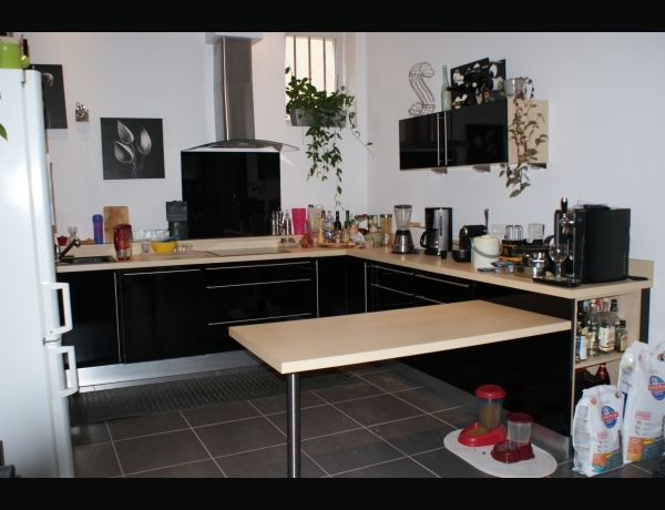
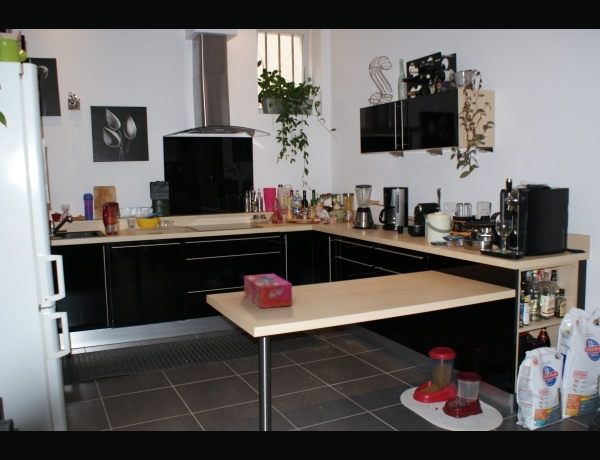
+ tissue box [243,273,293,309]
